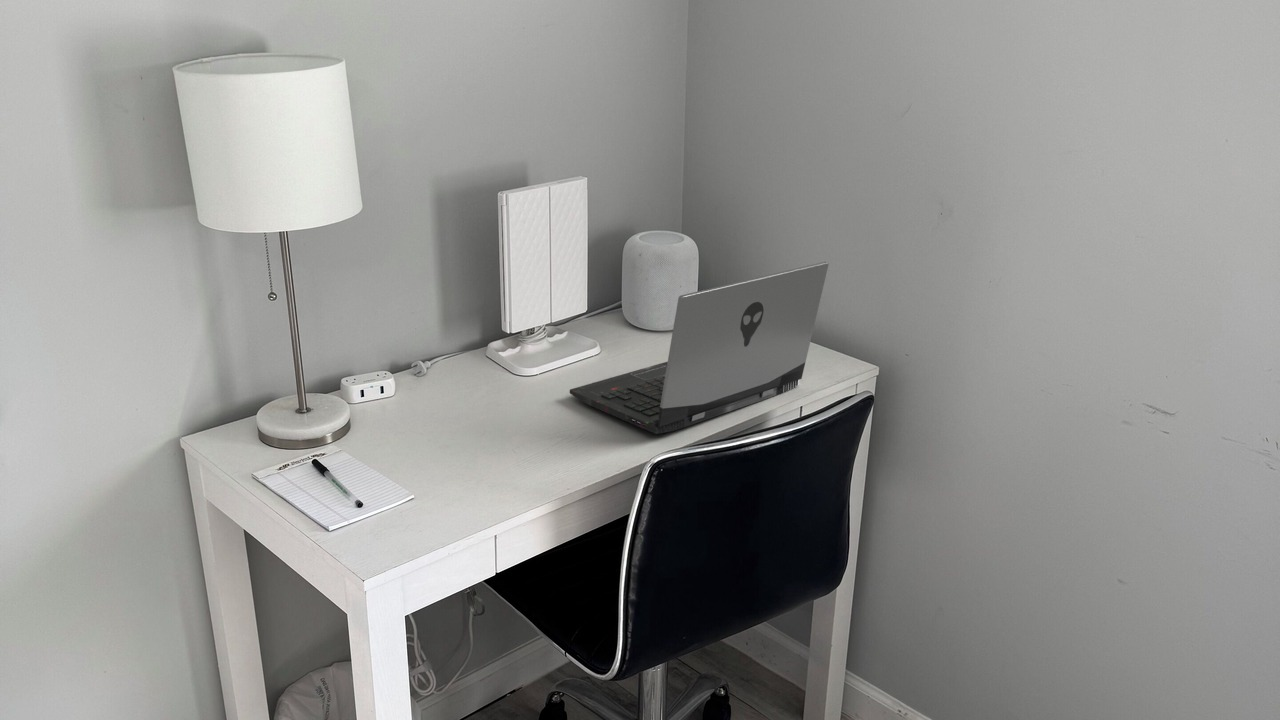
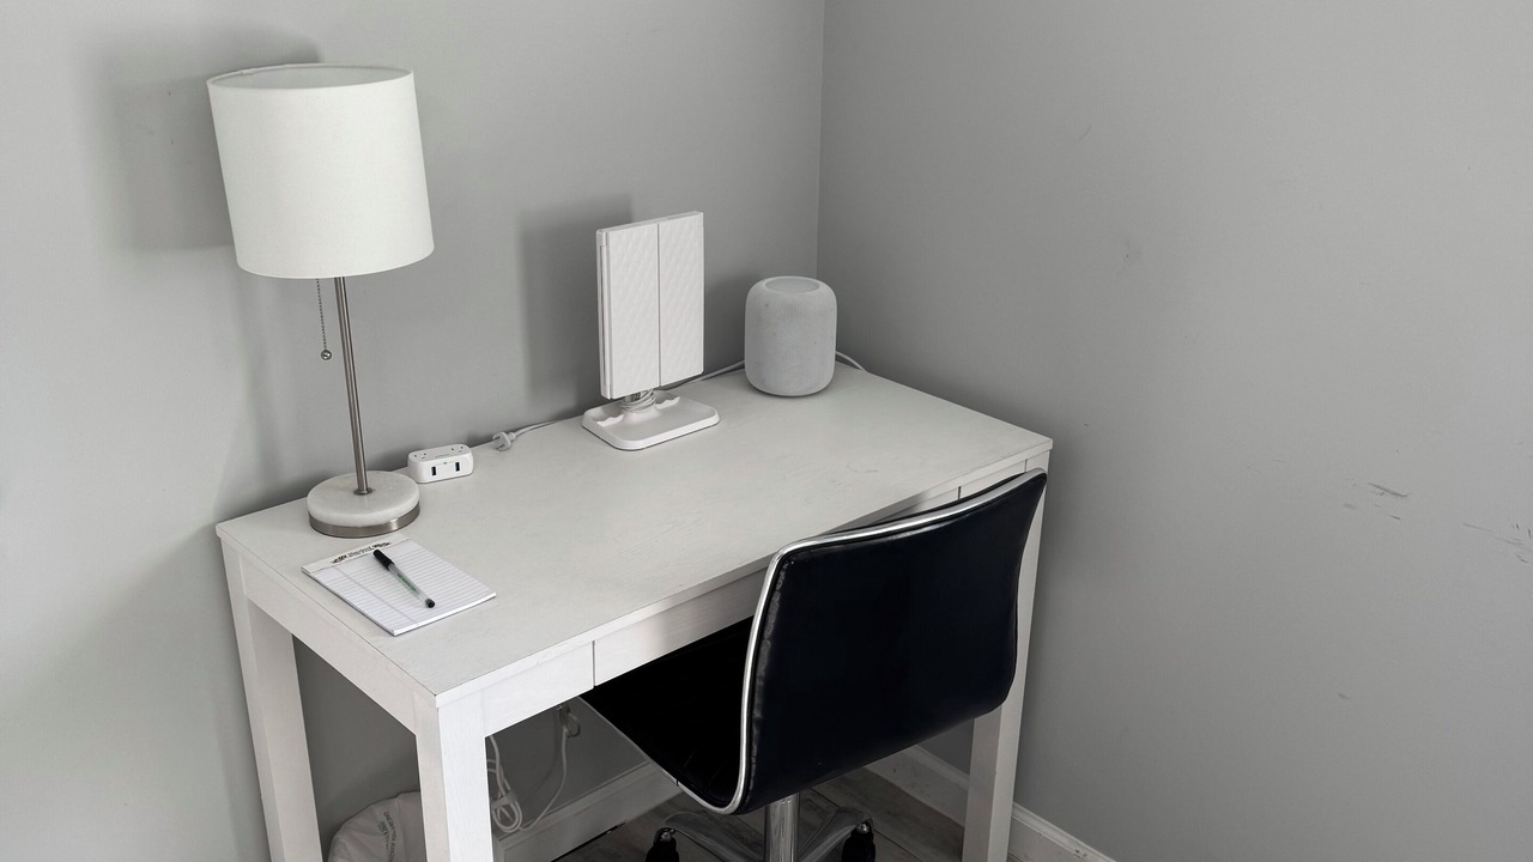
- laptop computer [569,261,829,435]
